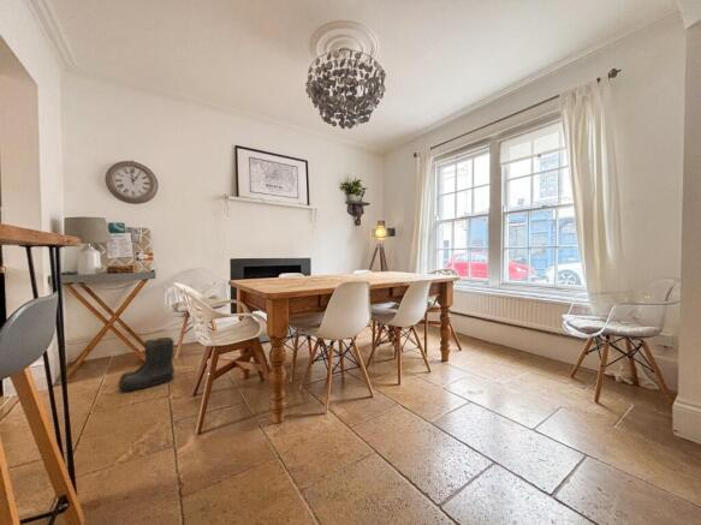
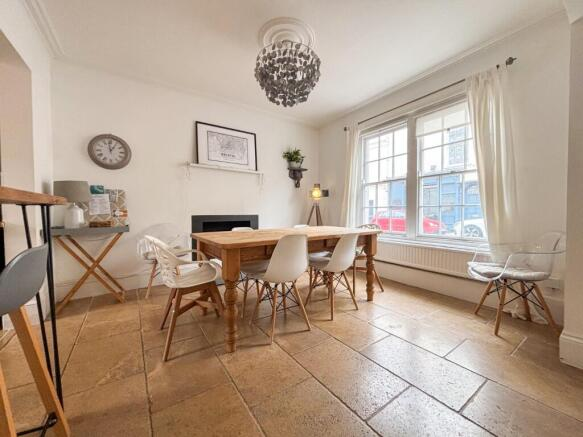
- boots [117,336,176,392]
